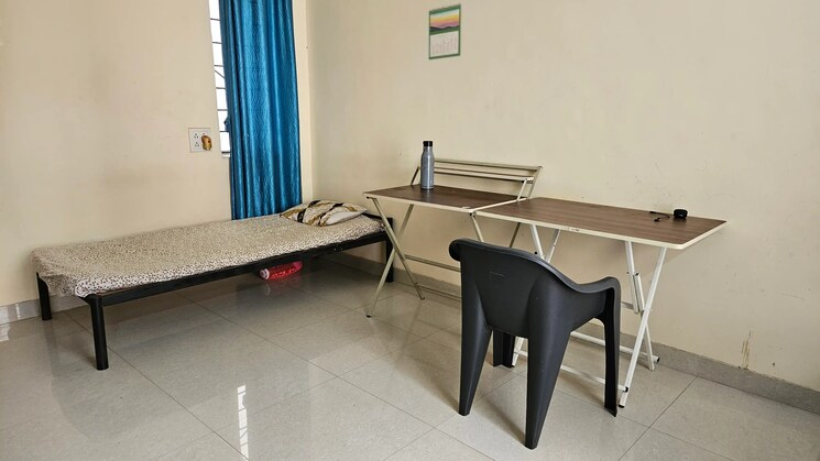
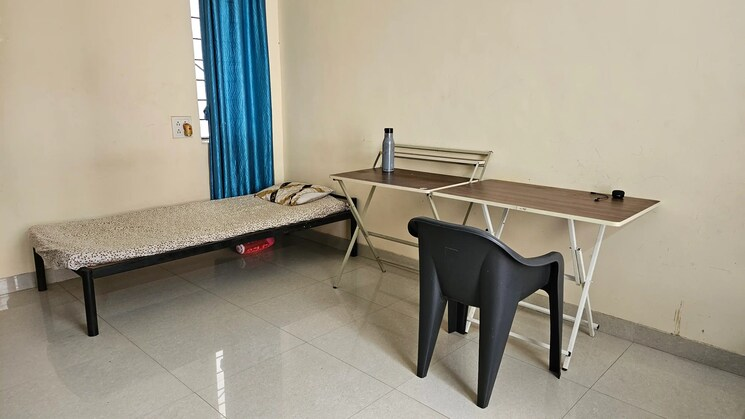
- calendar [428,2,462,61]
